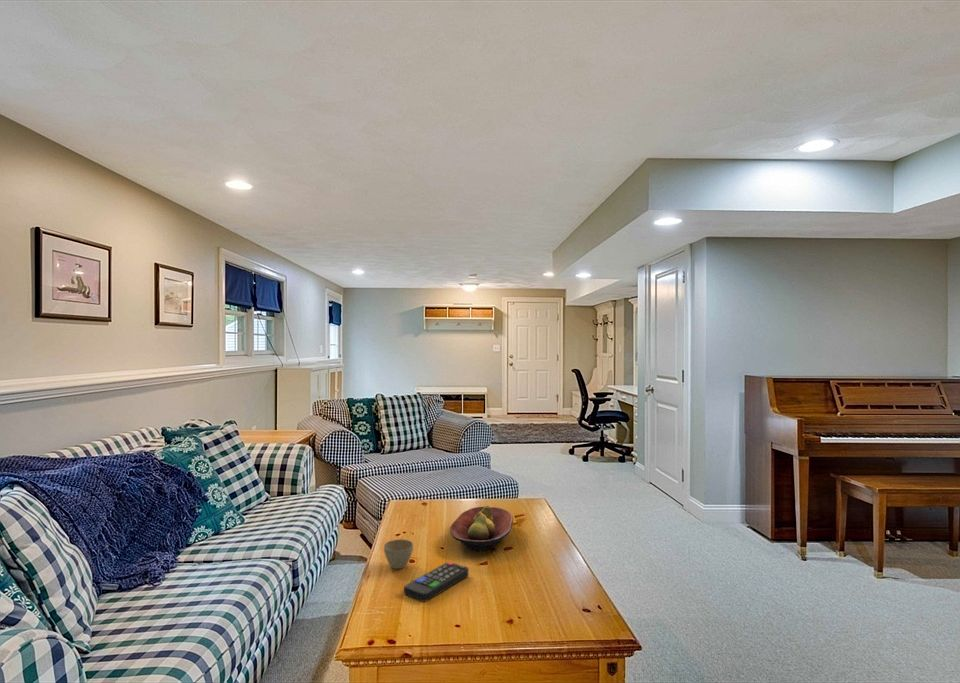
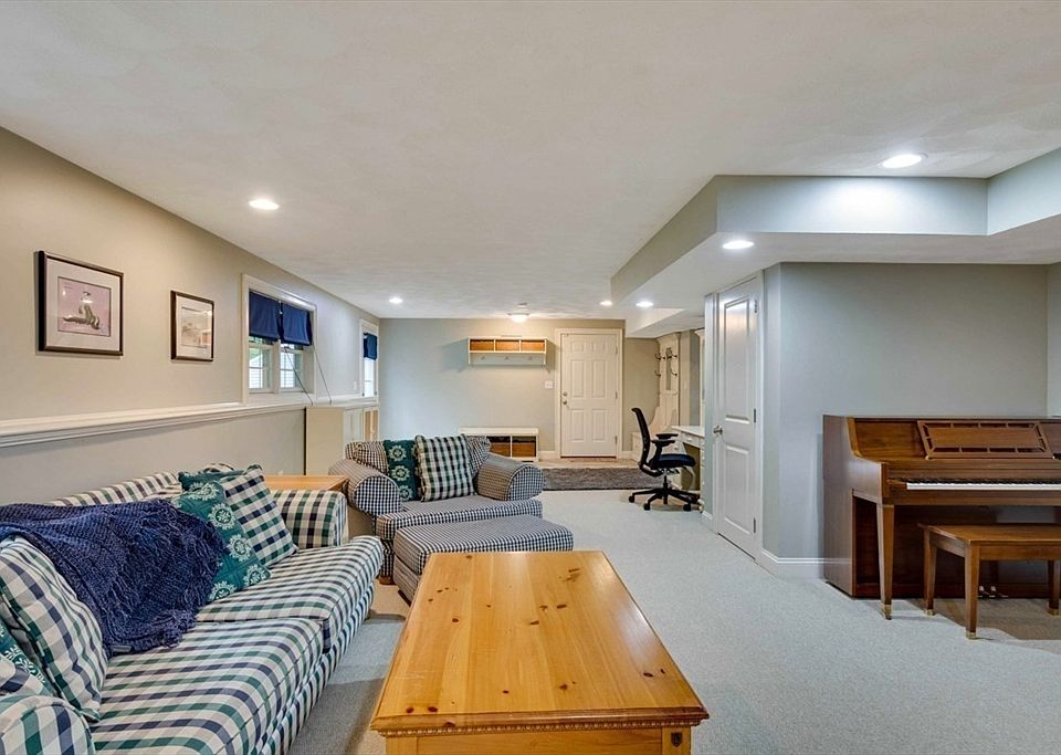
- remote control [403,561,470,603]
- fruit bowl [449,505,514,552]
- flower pot [383,538,414,570]
